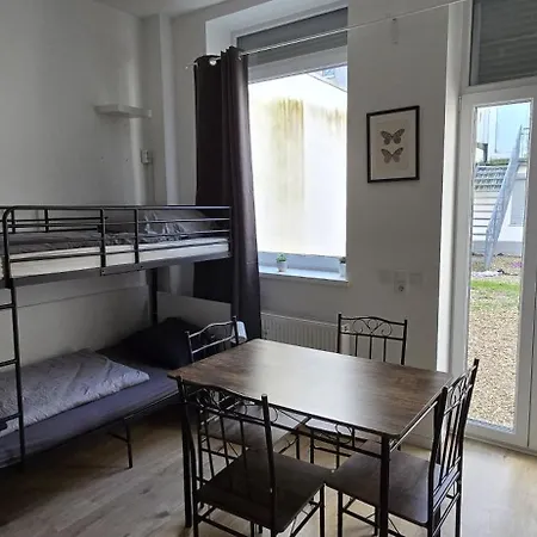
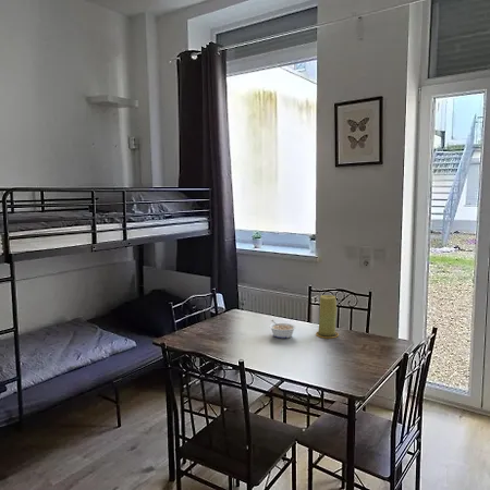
+ legume [268,319,297,339]
+ candle [315,294,340,339]
